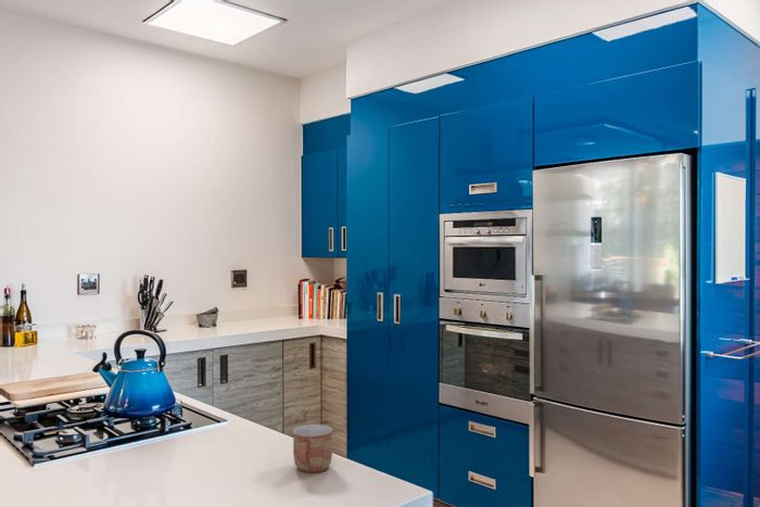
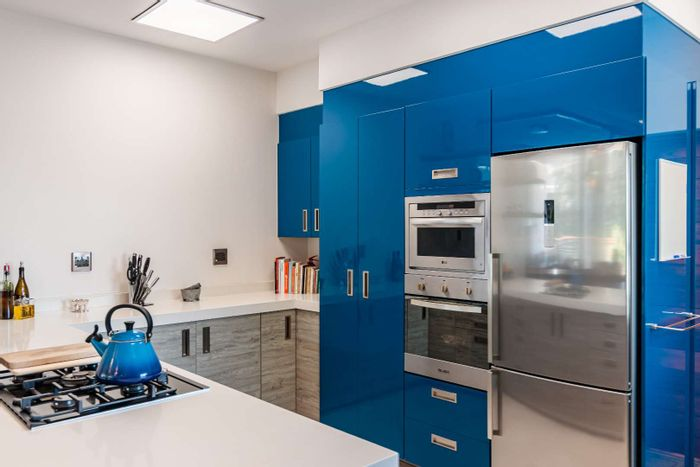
- mug [292,423,334,473]
